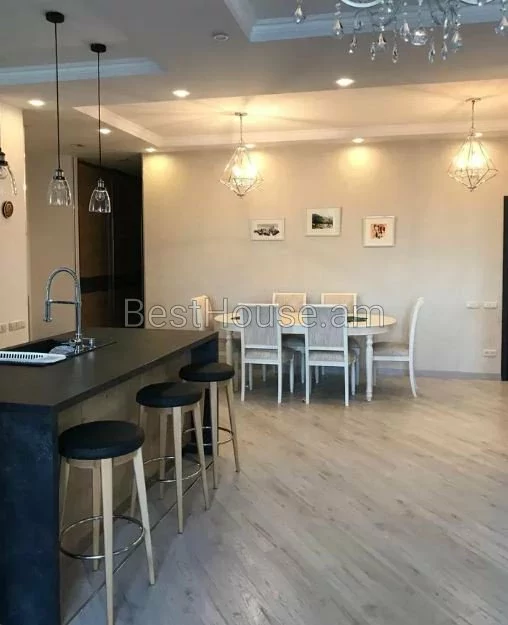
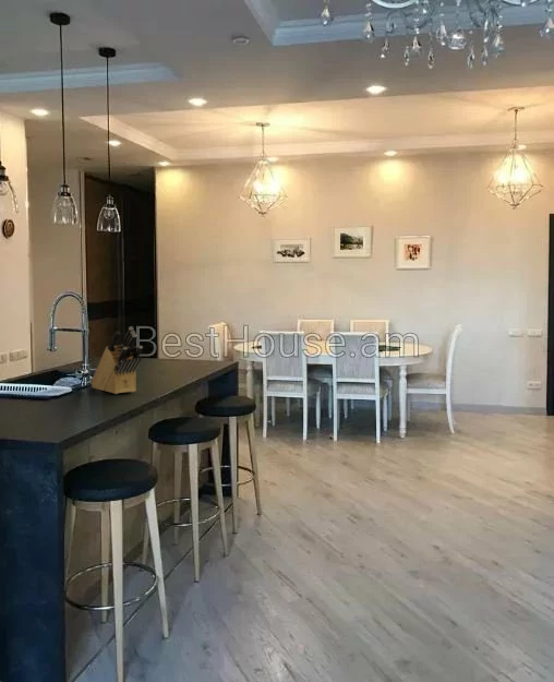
+ knife block [89,325,144,395]
